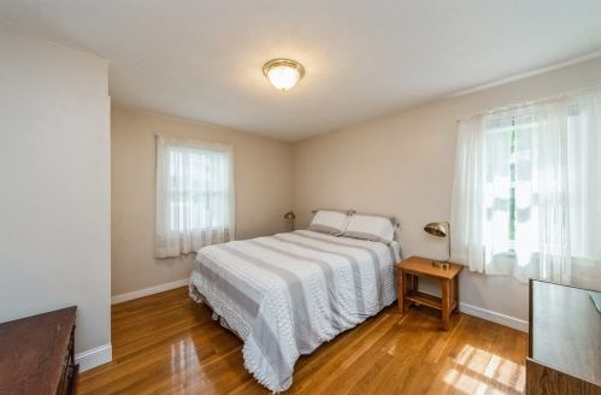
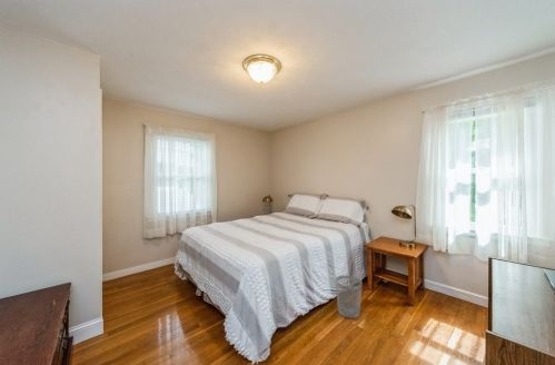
+ wastebasket [335,275,363,319]
